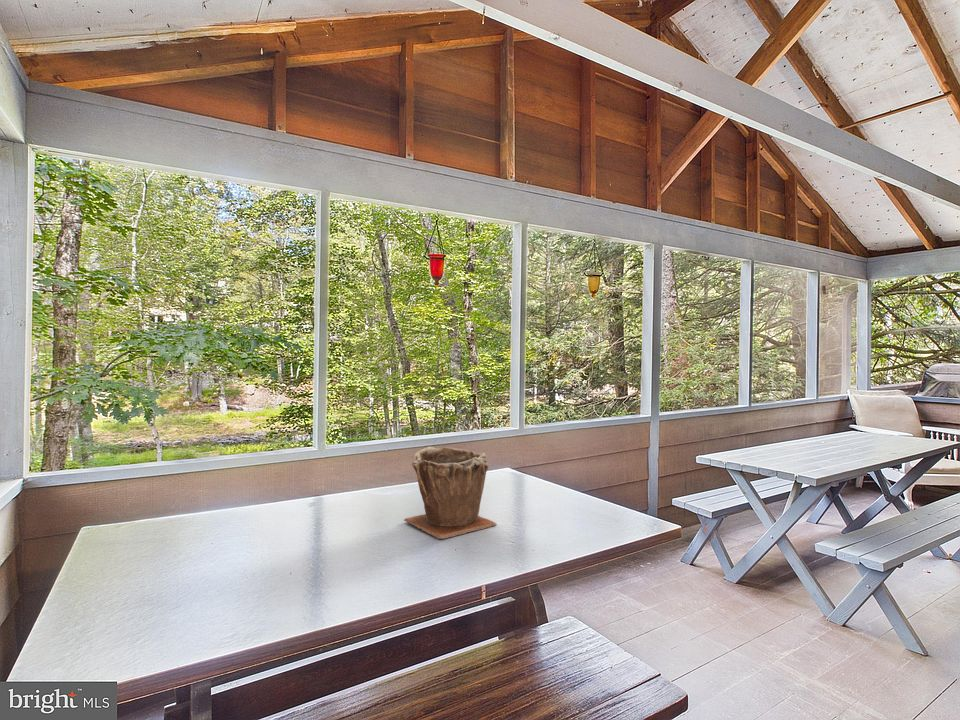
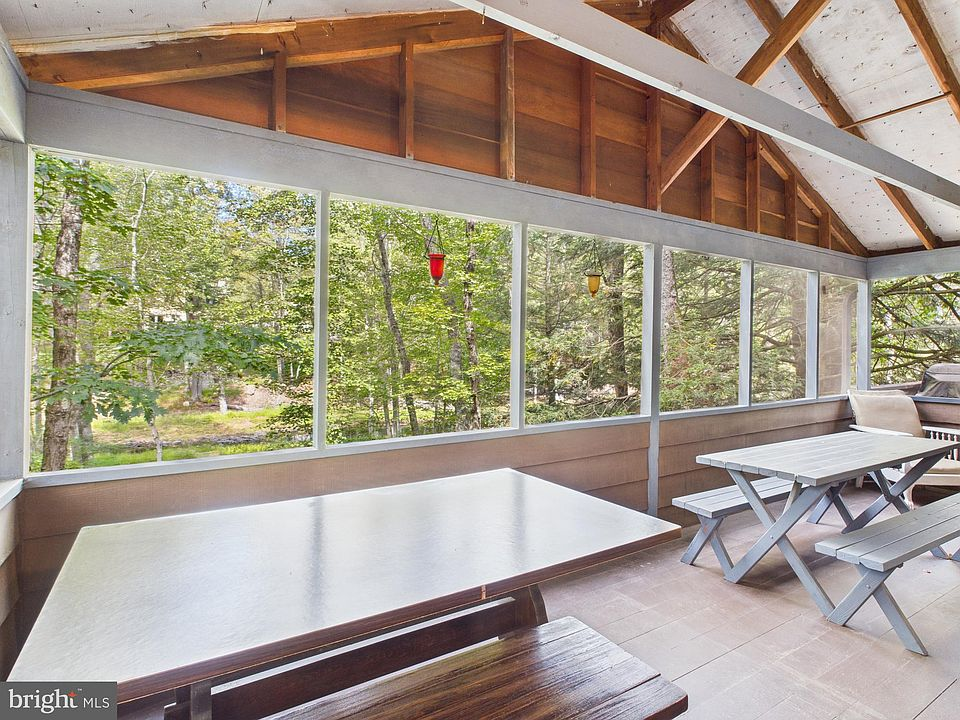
- plant pot [403,446,498,540]
